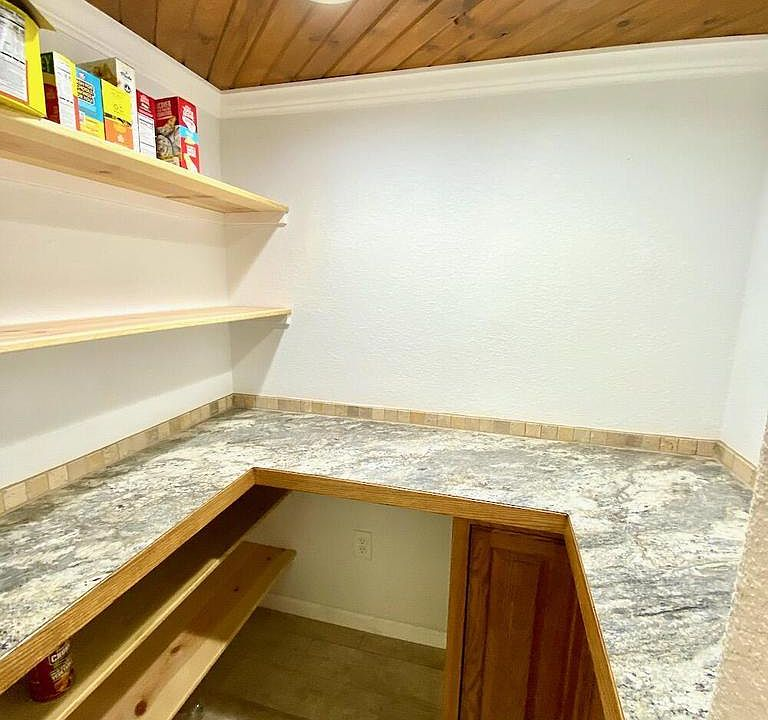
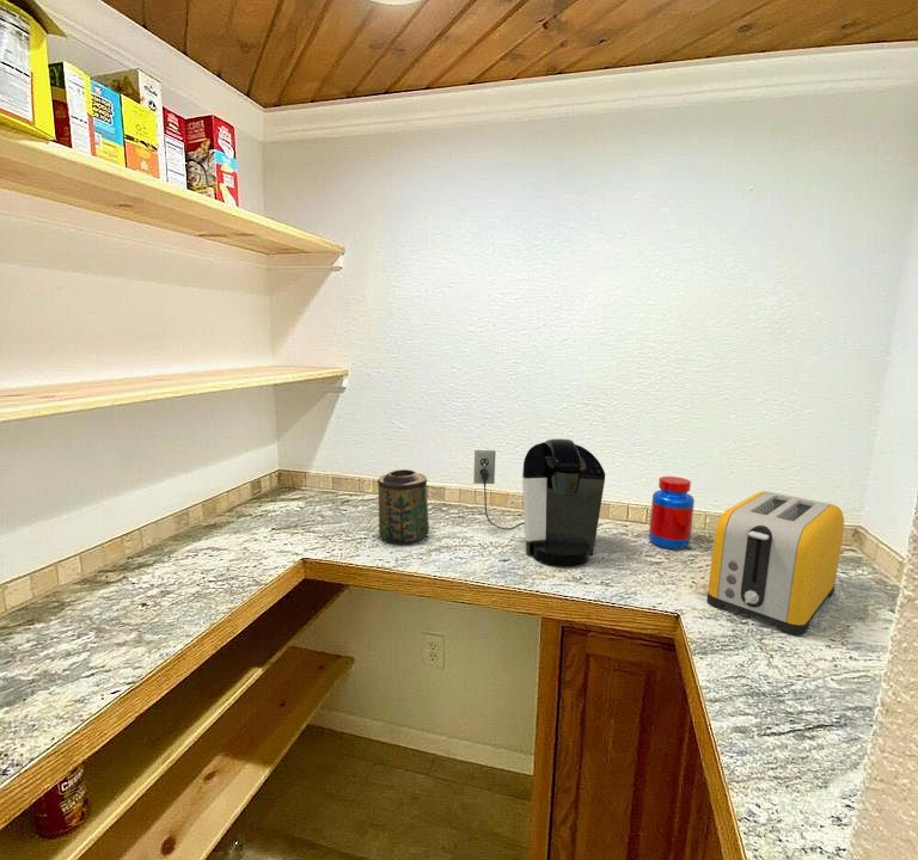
+ jar [648,475,696,551]
+ toaster [705,491,845,637]
+ canister [377,468,430,546]
+ coffee maker [472,437,606,569]
